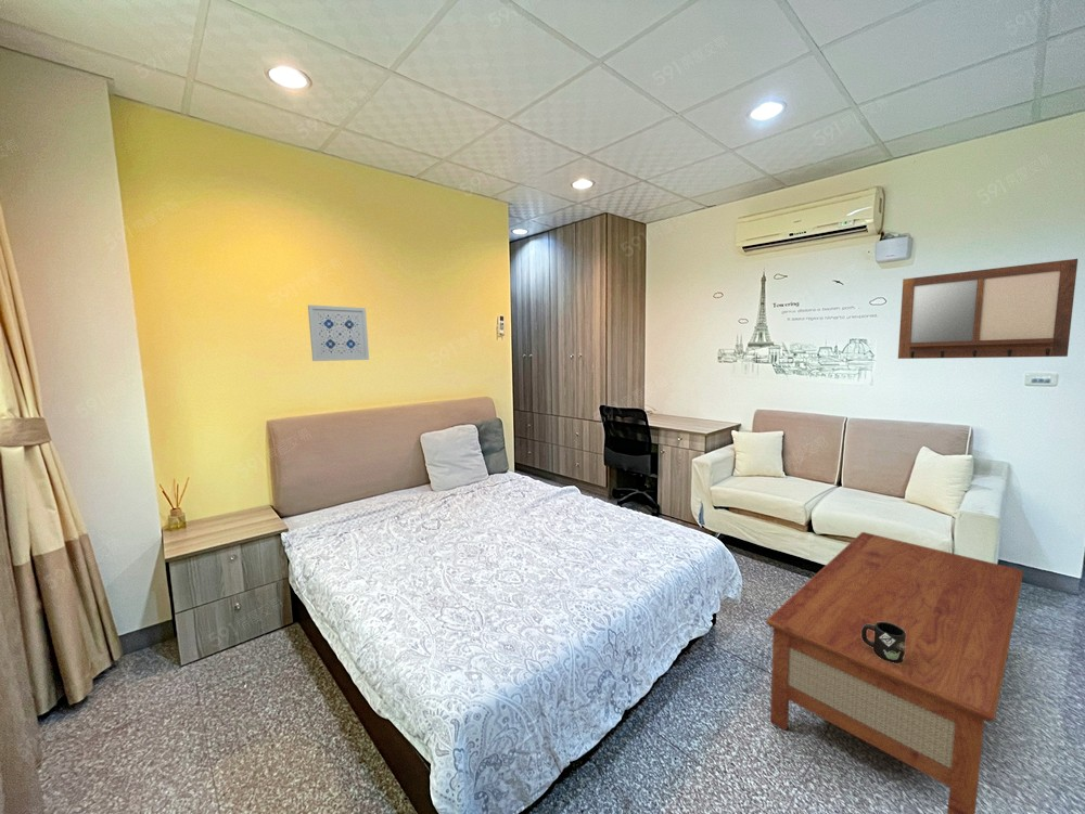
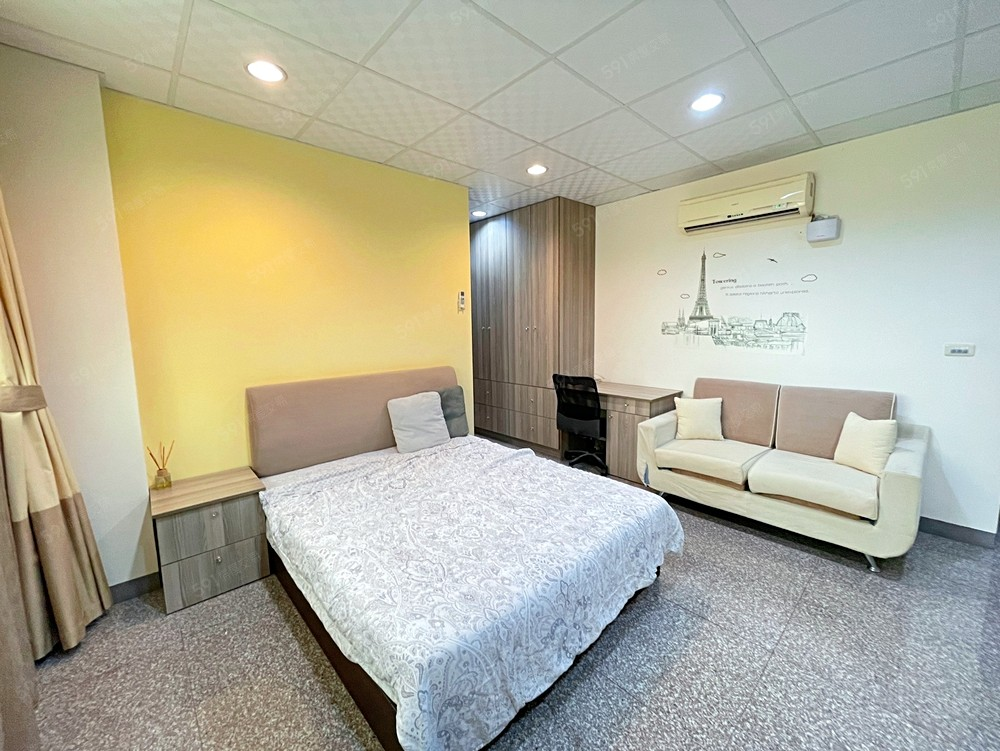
- writing board [897,258,1078,360]
- wall art [307,303,370,362]
- coffee table [764,531,1024,814]
- mug [861,622,906,663]
